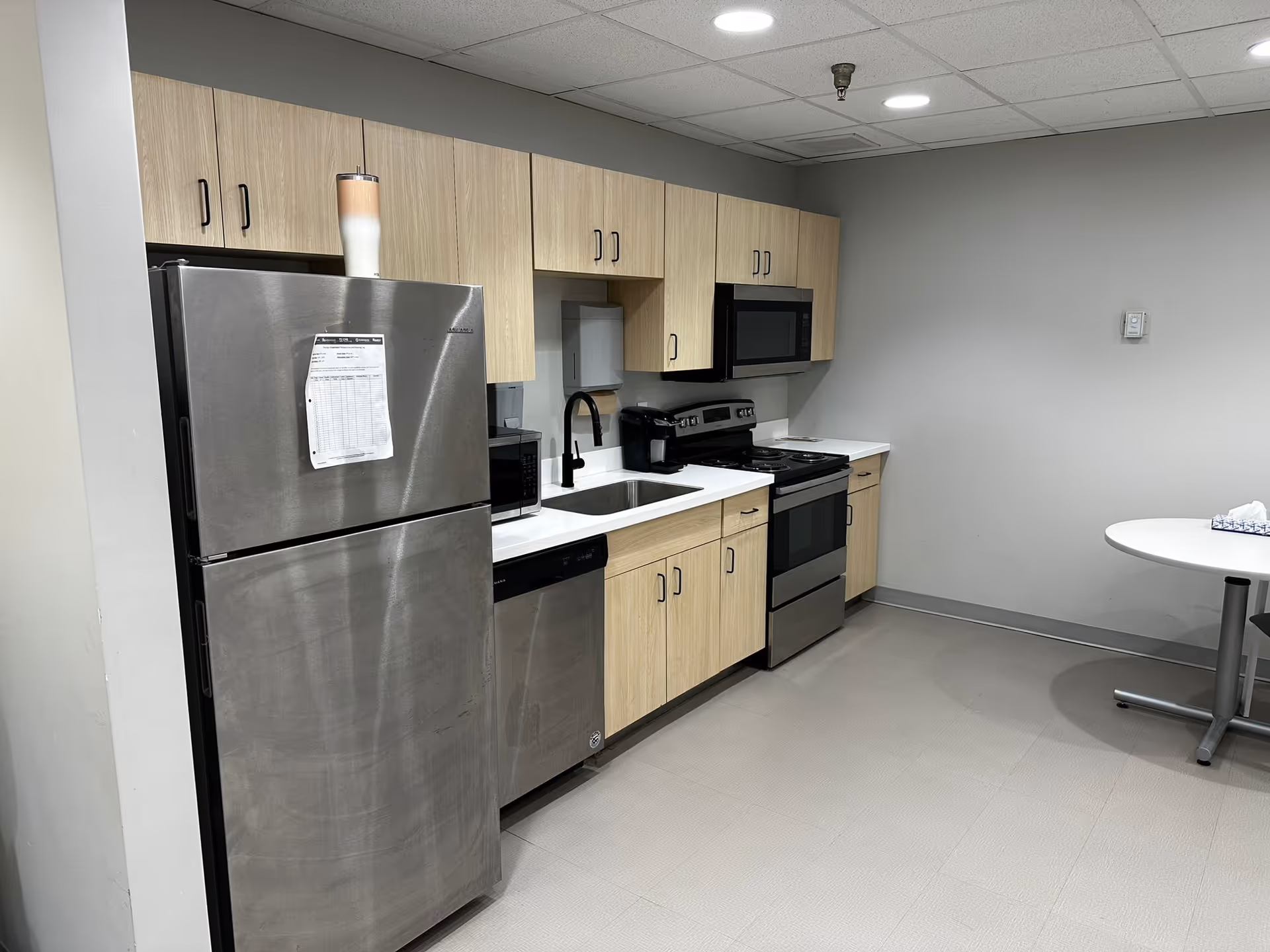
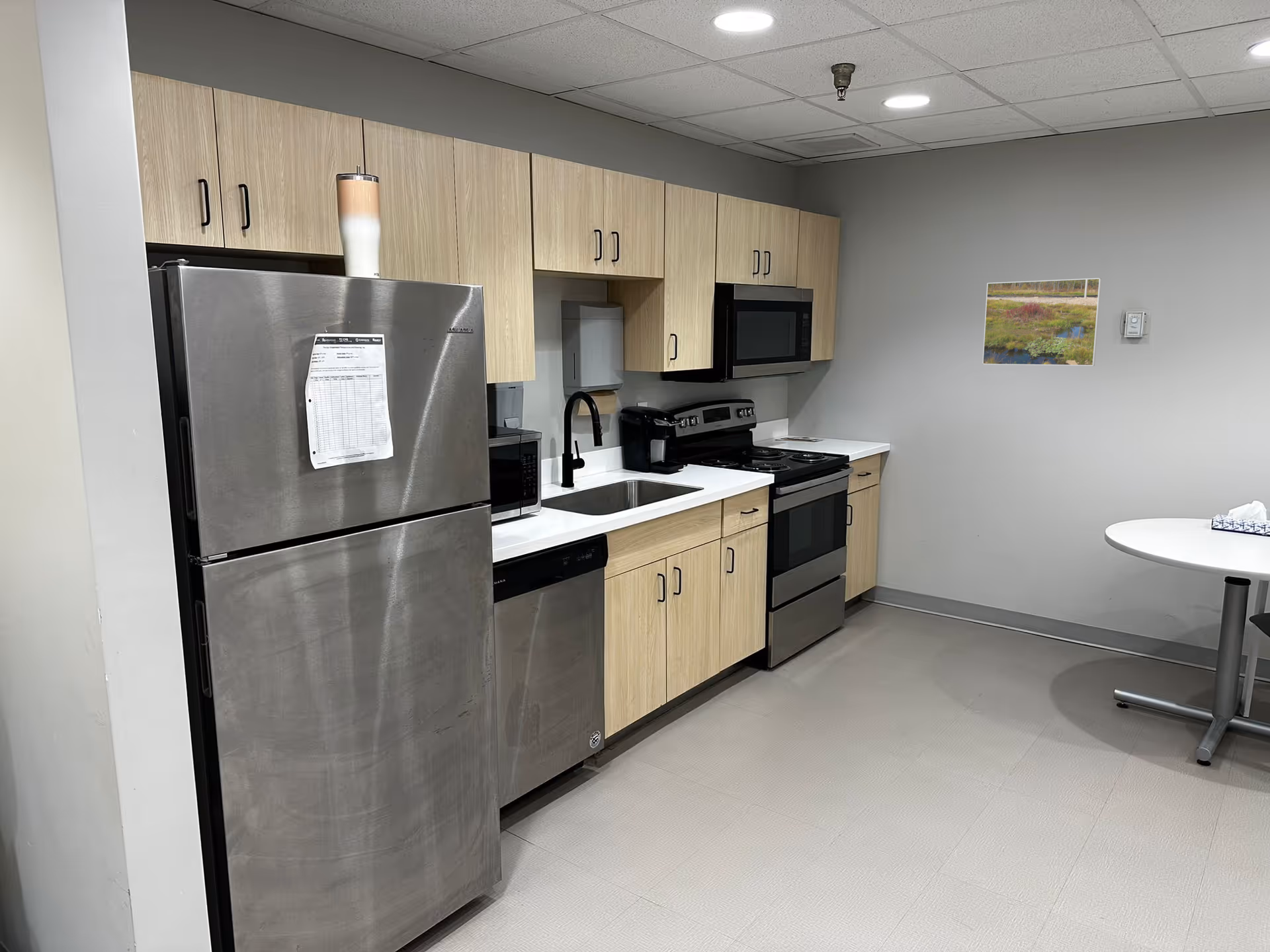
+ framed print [982,278,1102,366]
